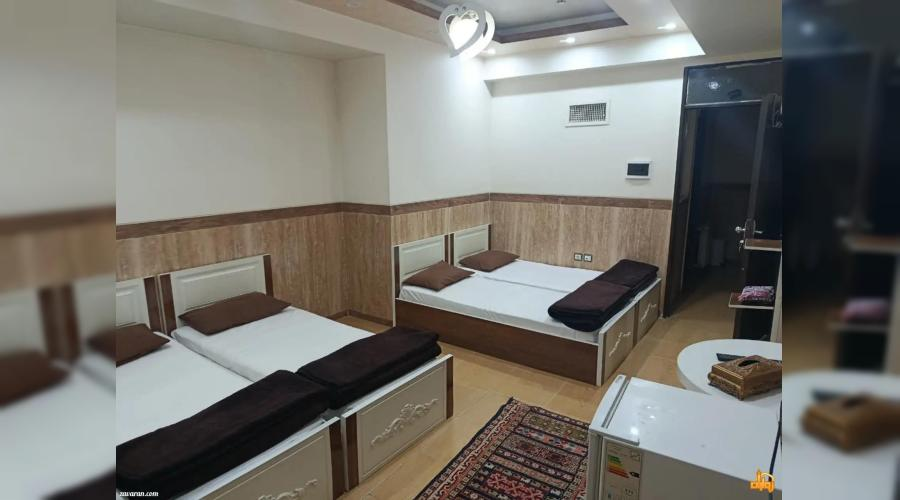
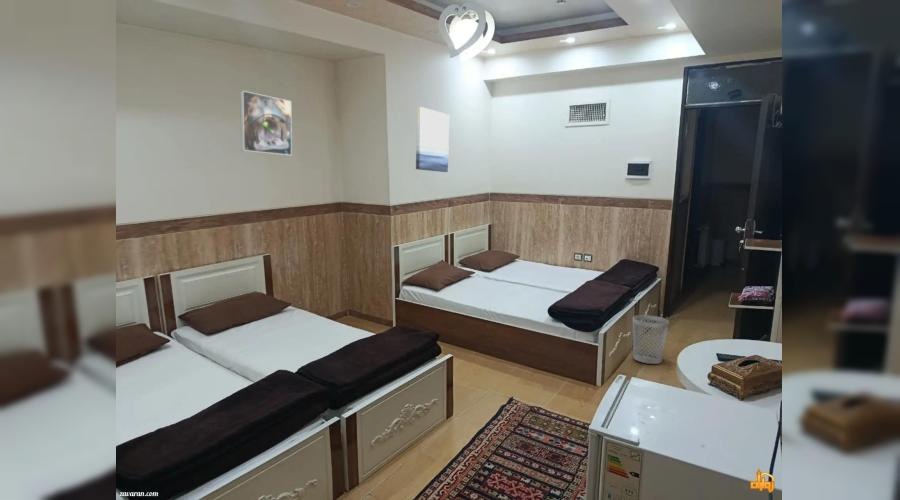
+ wastebasket [632,314,670,365]
+ wall art [415,106,450,173]
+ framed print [239,90,293,156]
